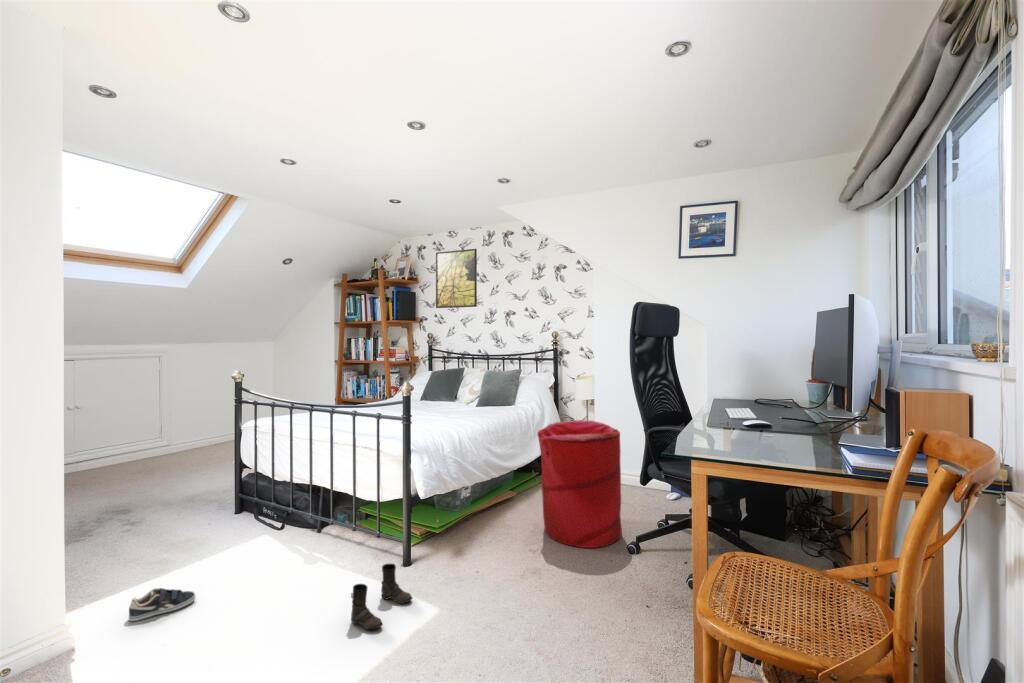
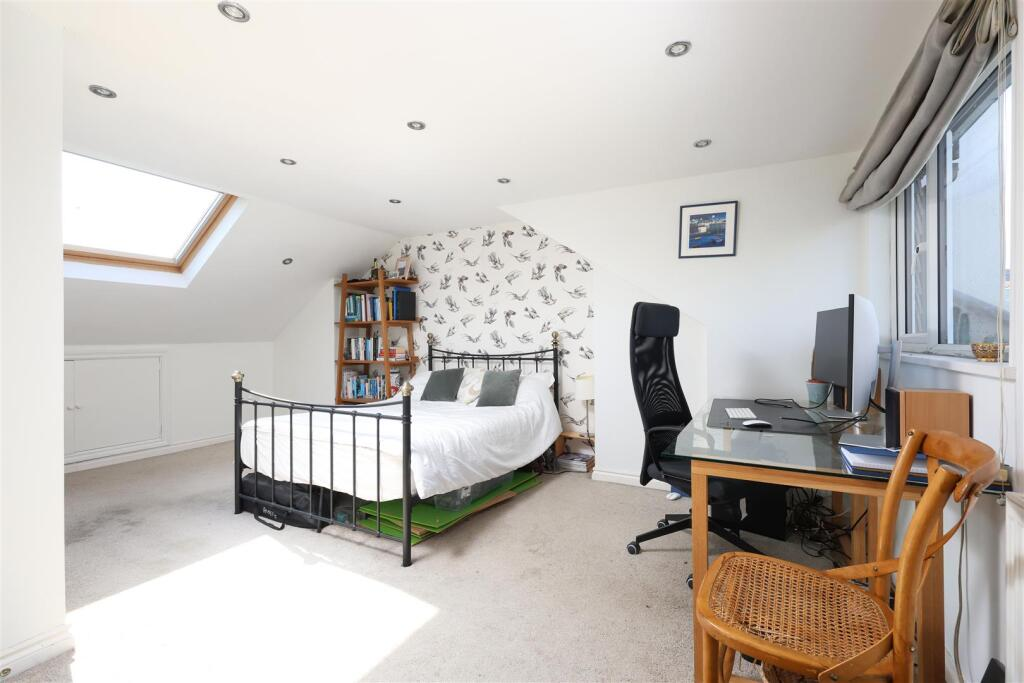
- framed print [435,248,478,309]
- laundry hamper [537,419,623,549]
- boots [350,562,413,631]
- sneaker [128,587,196,622]
